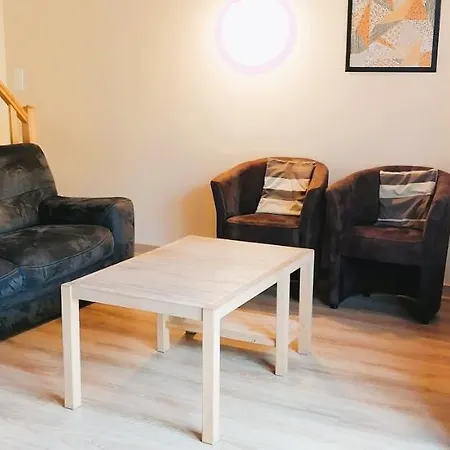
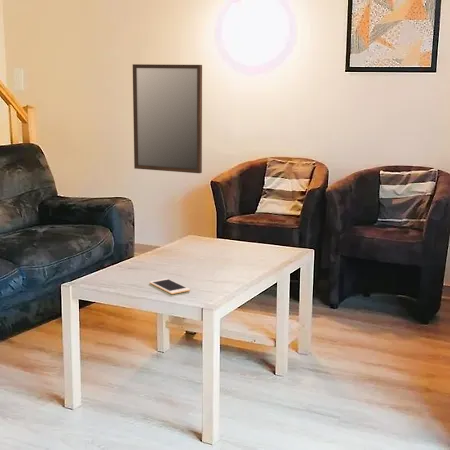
+ home mirror [132,63,203,174]
+ cell phone [149,277,191,295]
